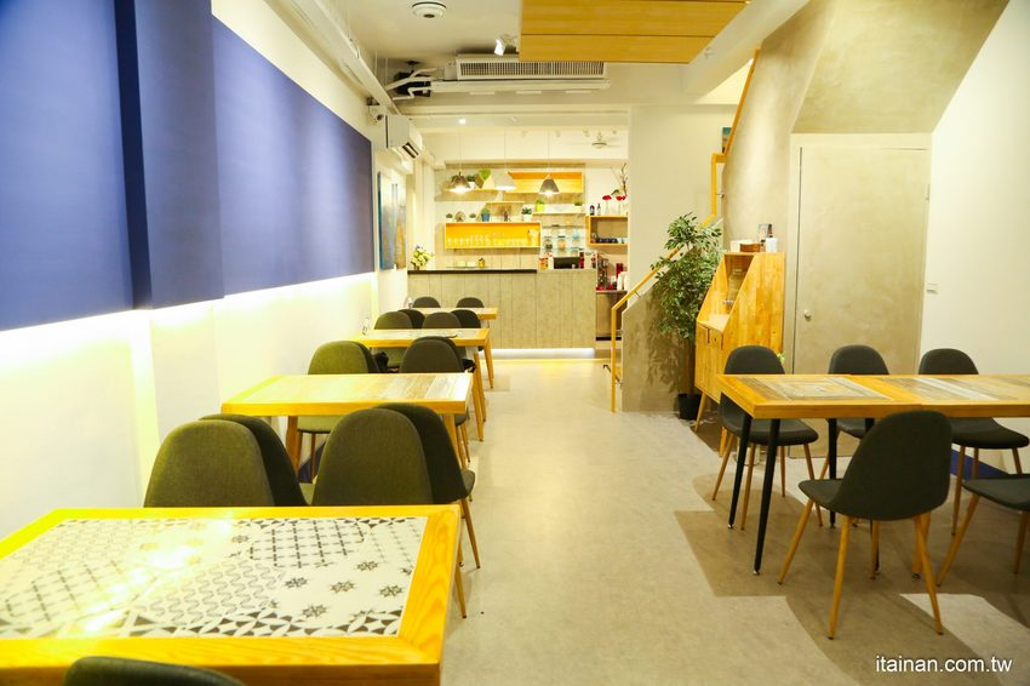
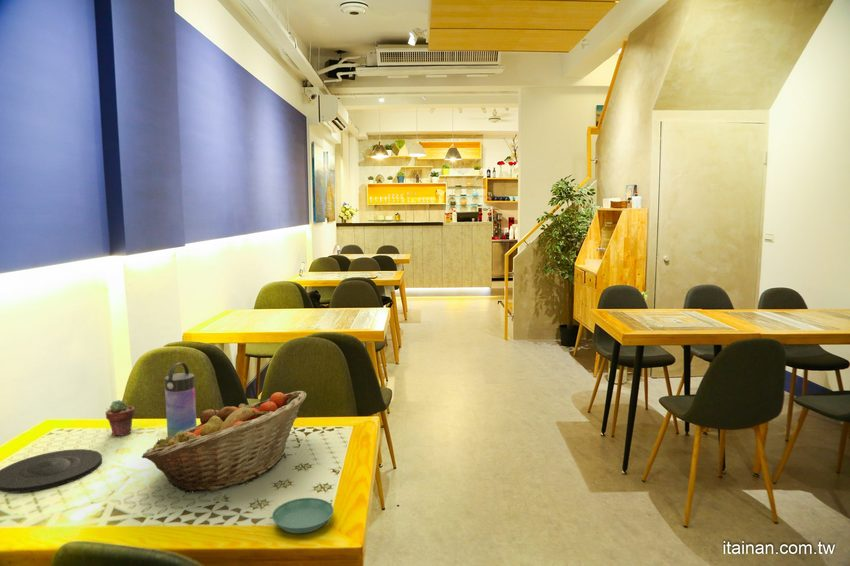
+ water bottle [164,362,198,439]
+ fruit basket [141,390,307,494]
+ plate [0,448,103,493]
+ saucer [271,497,335,534]
+ potted succulent [104,399,136,437]
